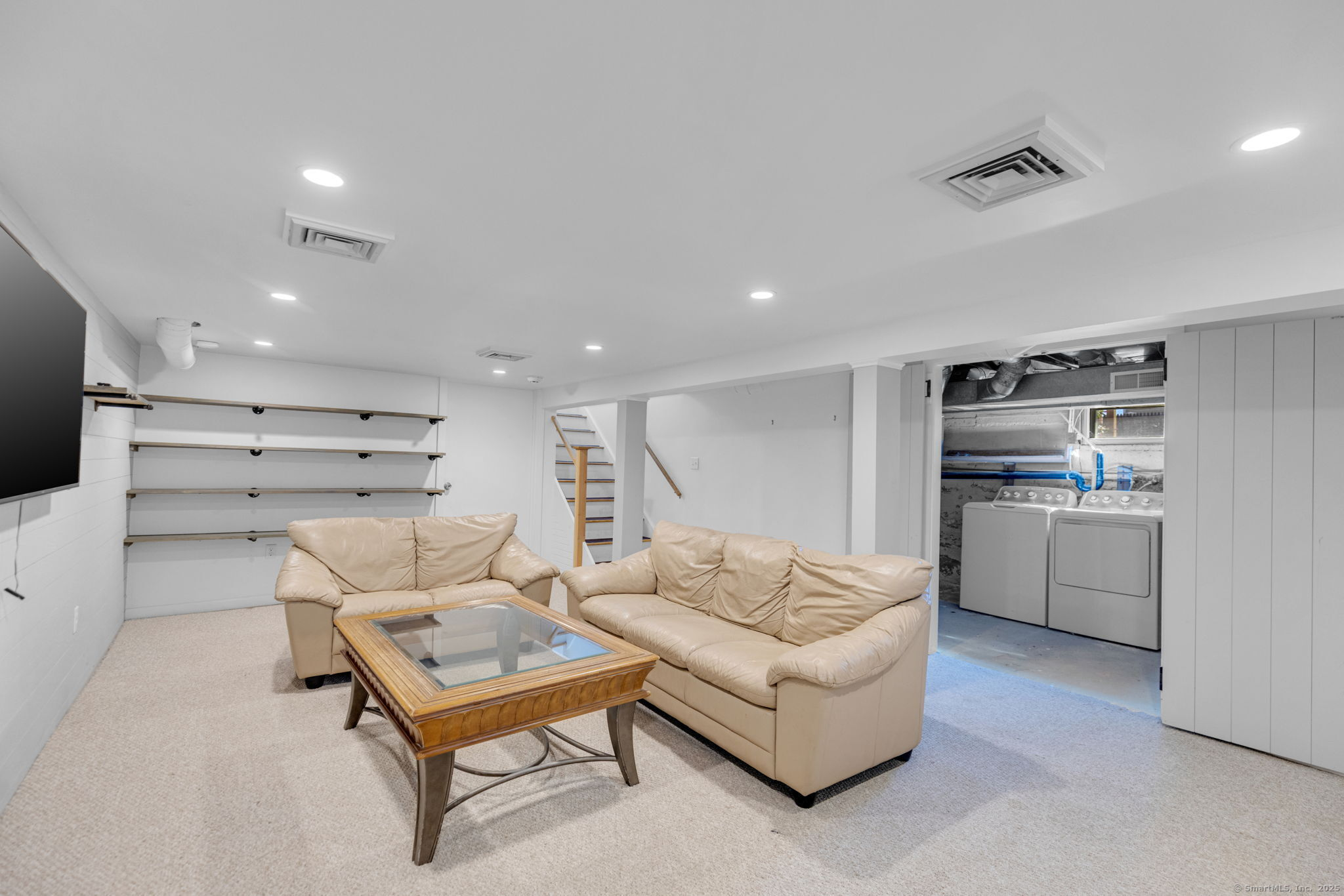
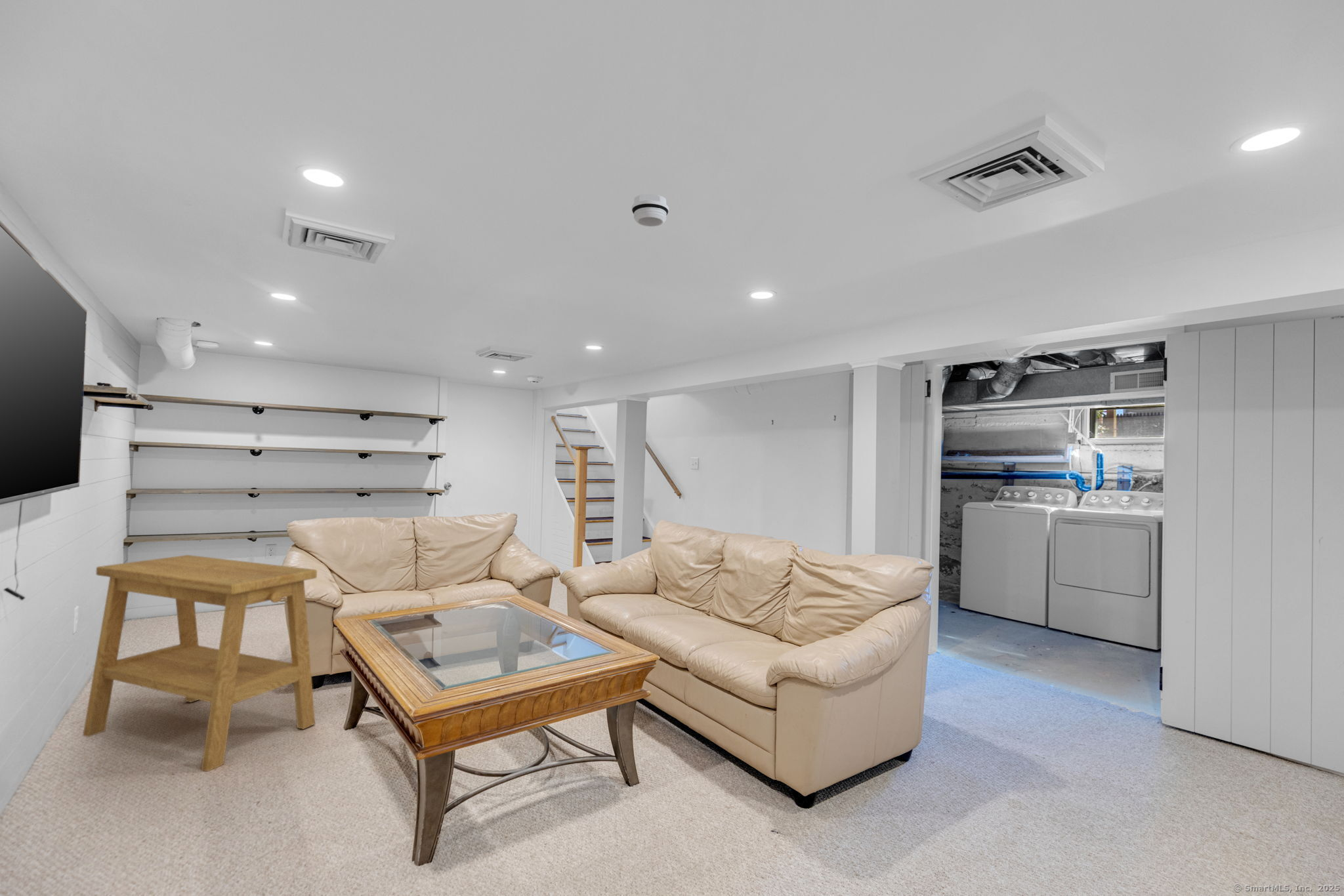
+ smoke detector [631,193,669,227]
+ side table [82,554,318,772]
